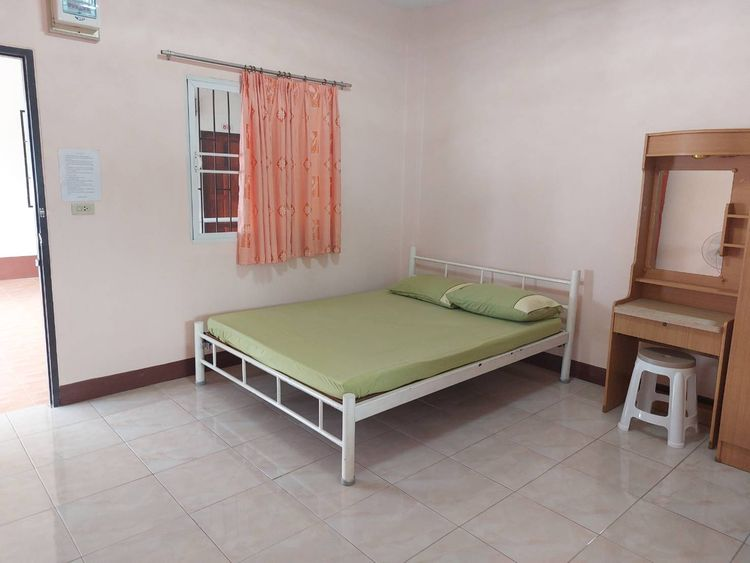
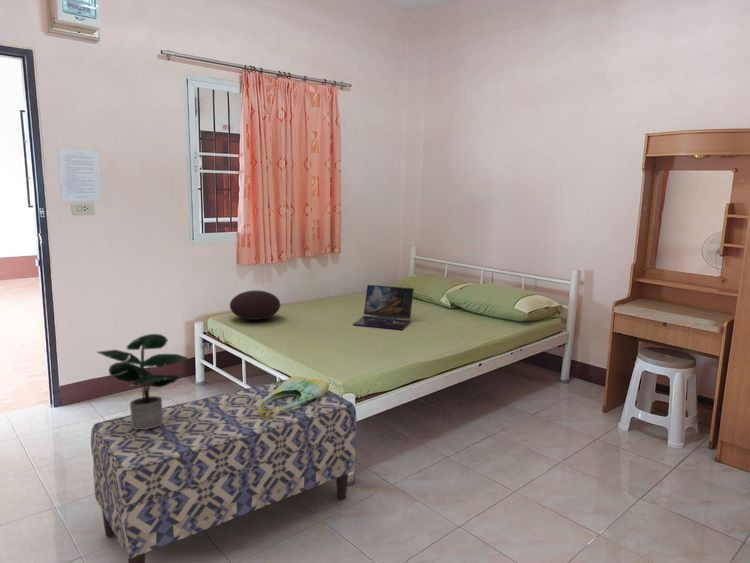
+ bench [90,378,357,563]
+ tote bag [258,375,331,417]
+ potted plant [95,333,190,429]
+ cushion [229,290,281,321]
+ laptop [352,284,415,331]
